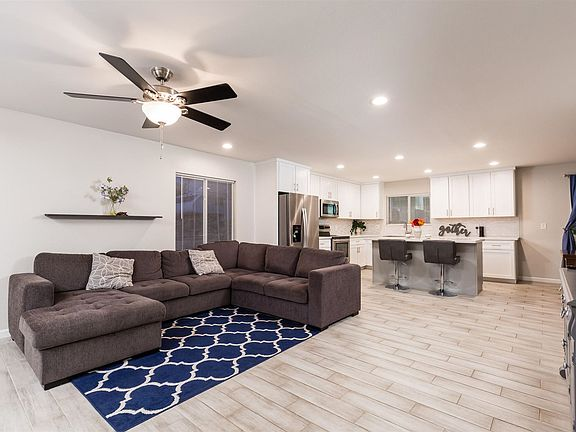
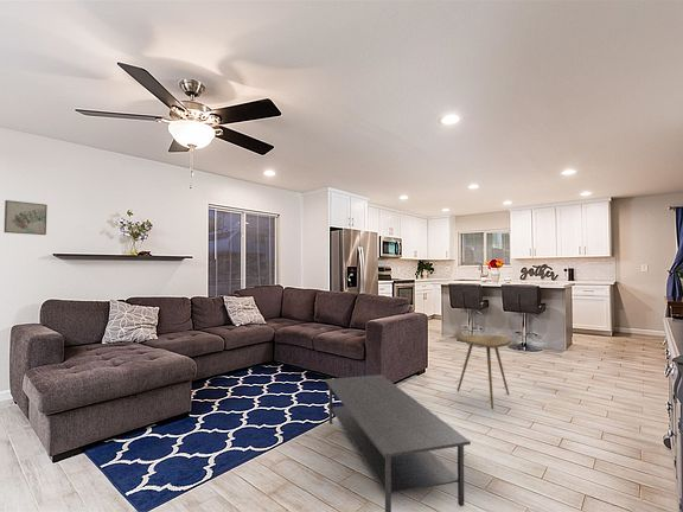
+ coffee table [325,373,472,512]
+ side table [455,334,512,410]
+ wall art [2,199,49,236]
